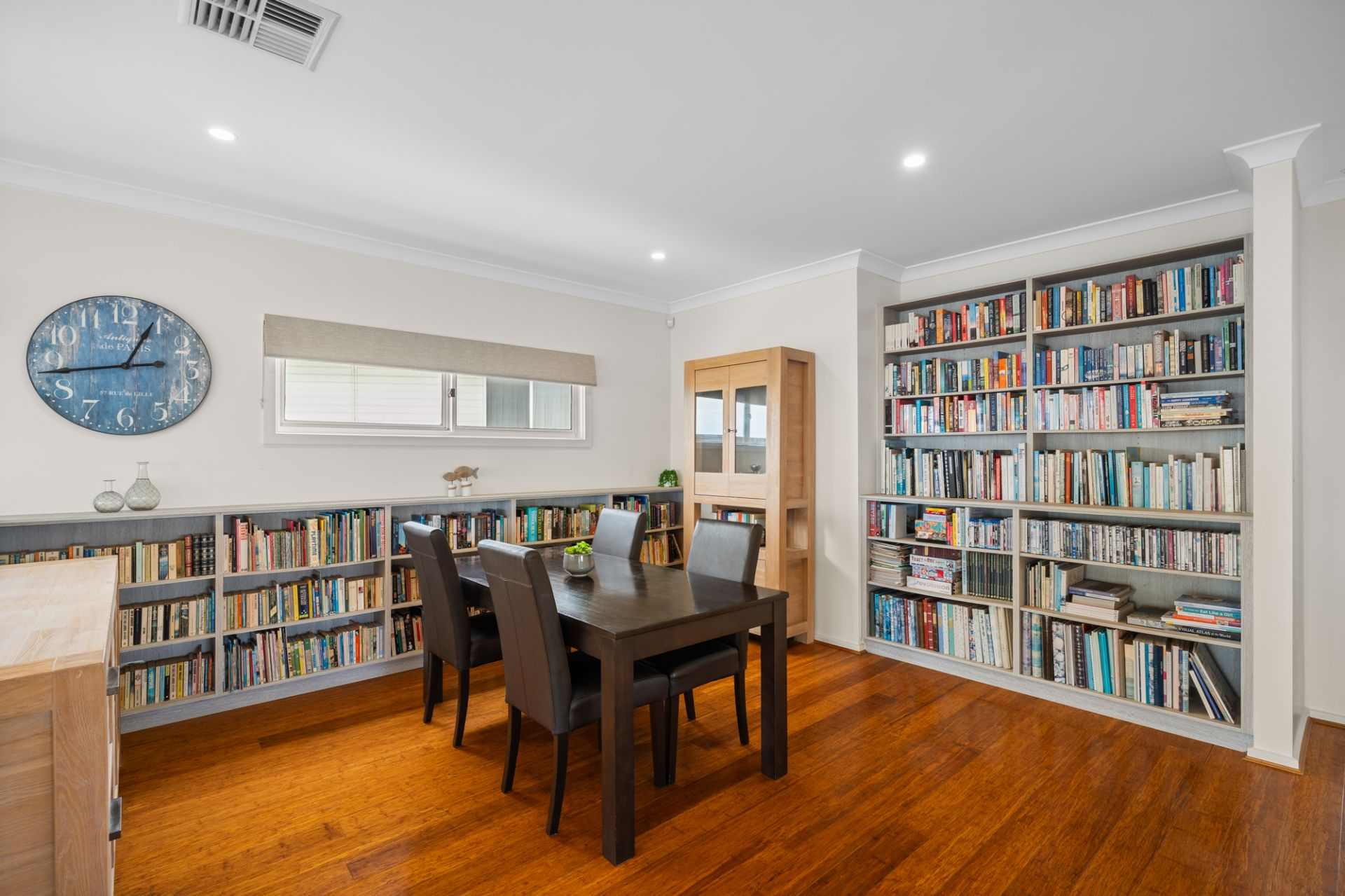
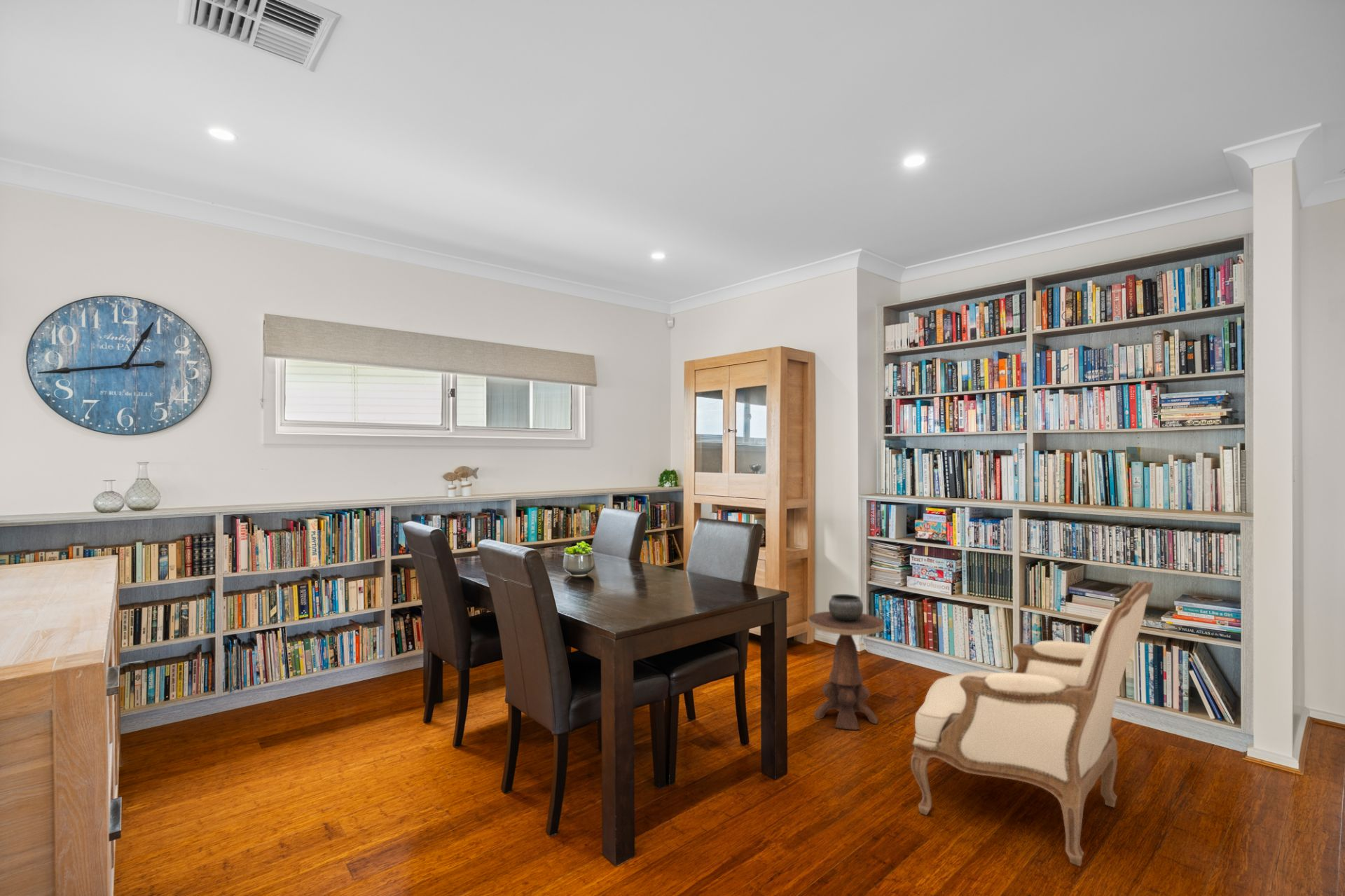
+ side table [808,593,885,731]
+ armchair [910,580,1154,867]
